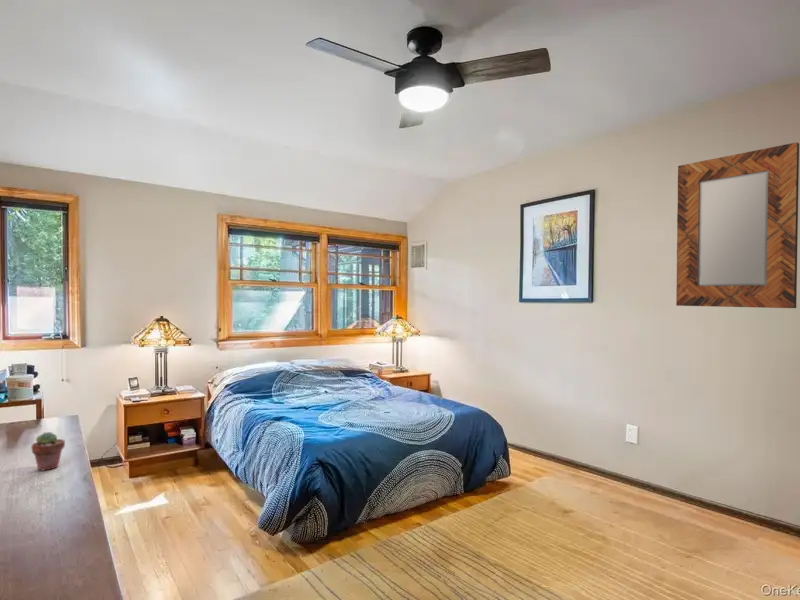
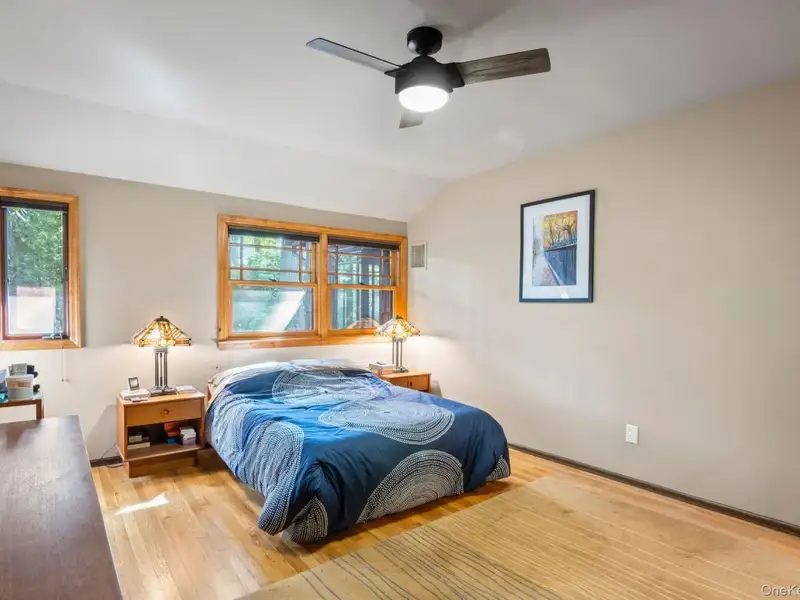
- home mirror [675,141,800,309]
- potted succulent [30,431,66,472]
